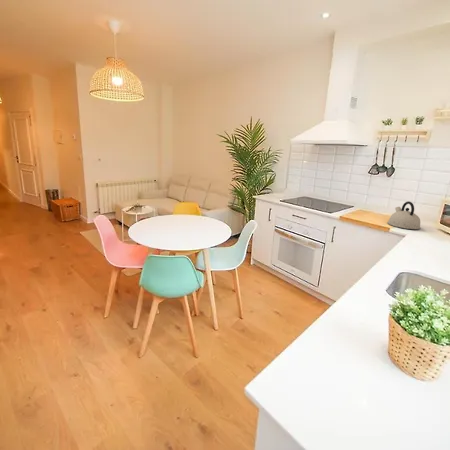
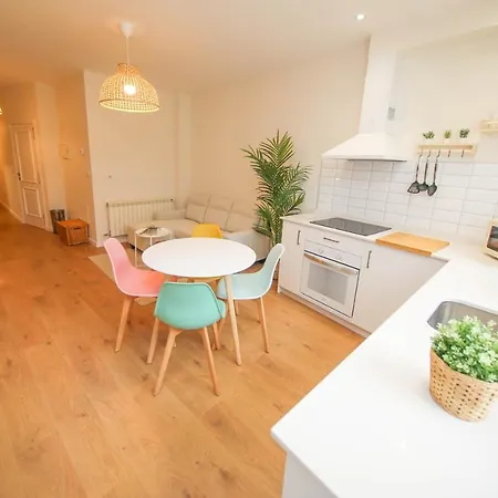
- kettle [387,200,421,230]
